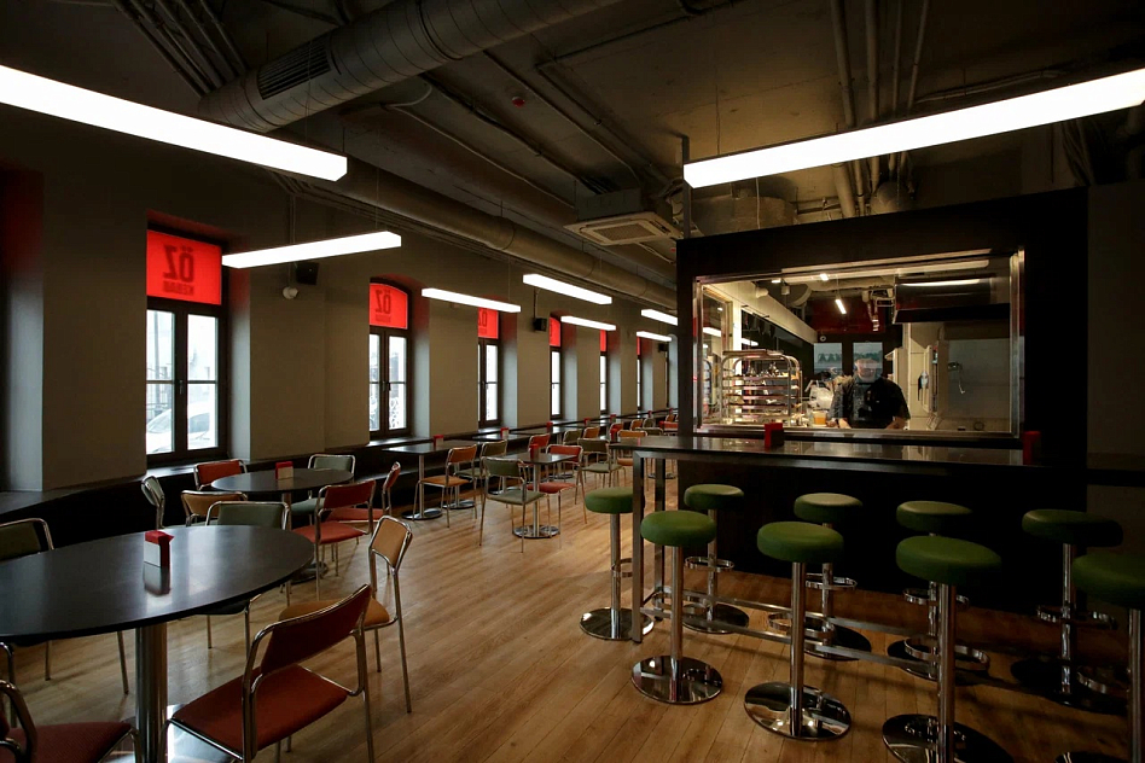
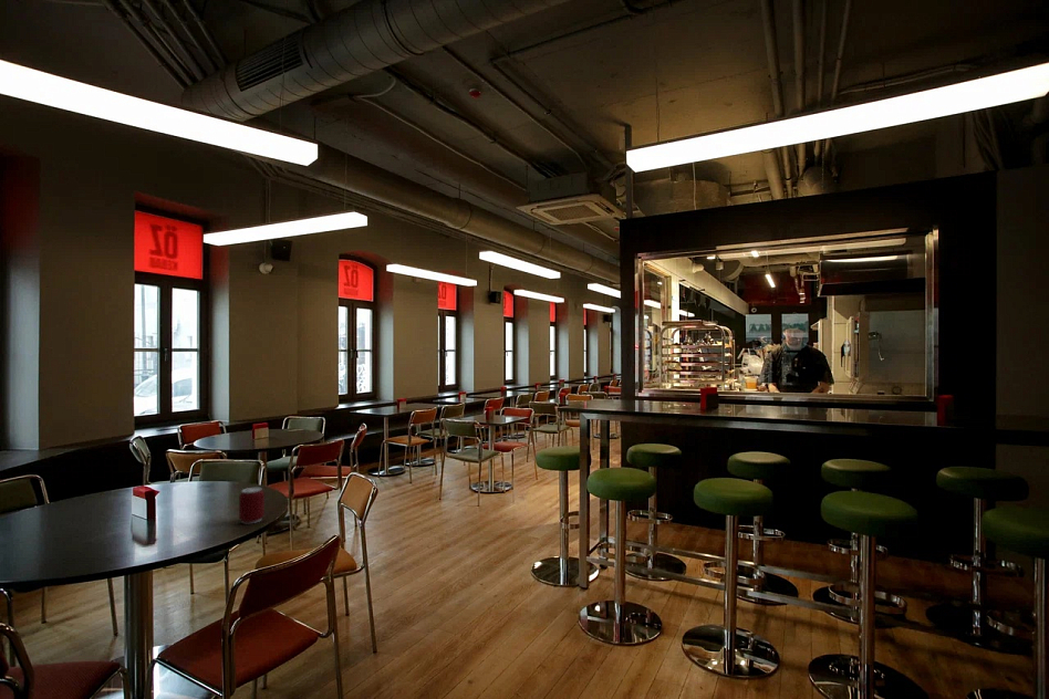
+ can [238,487,266,524]
